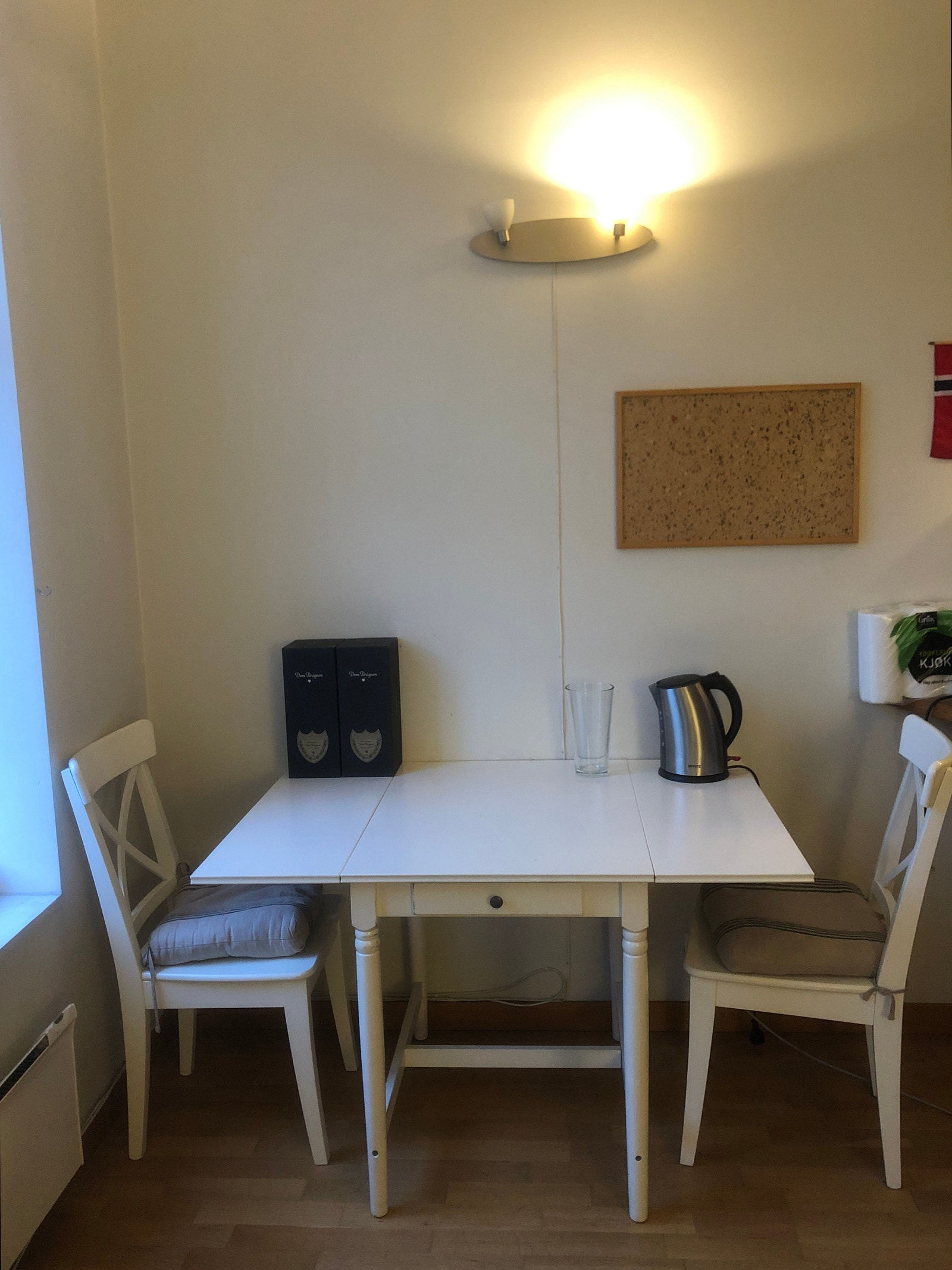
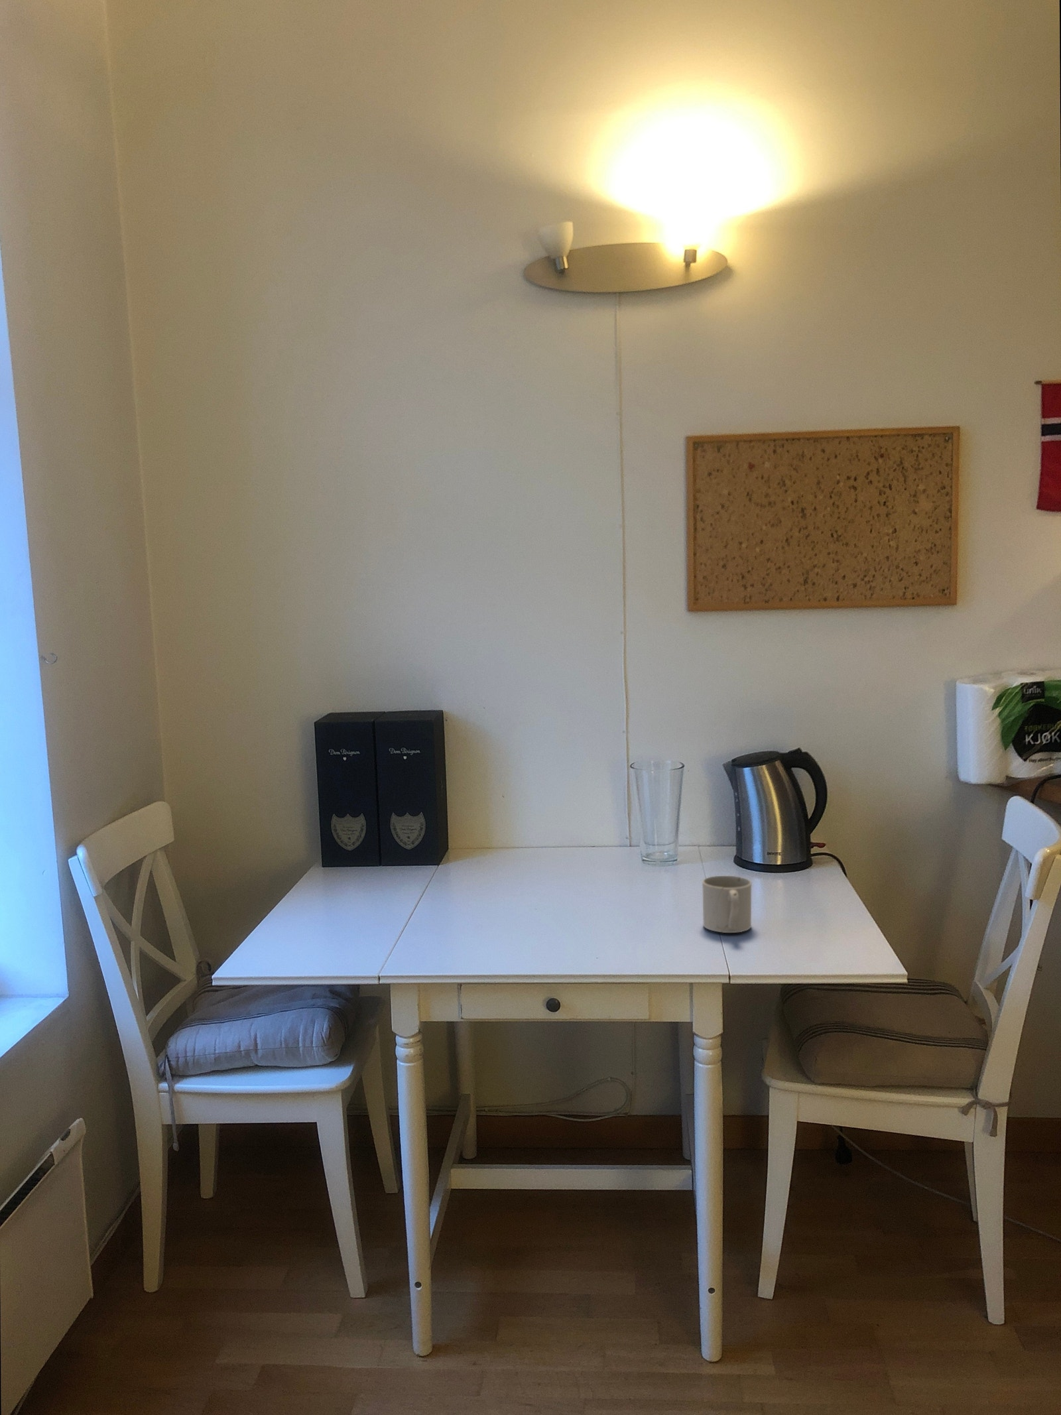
+ mug [702,876,752,934]
